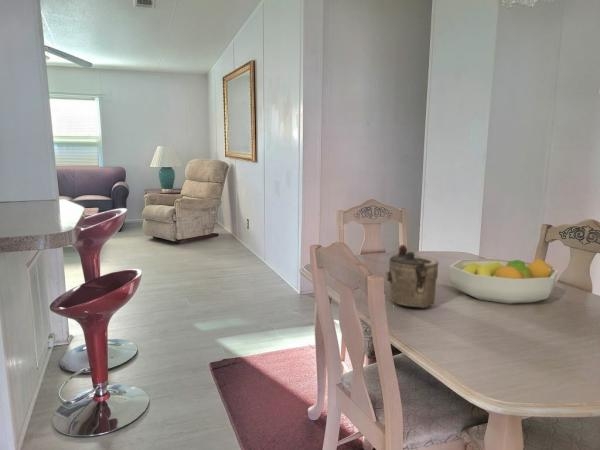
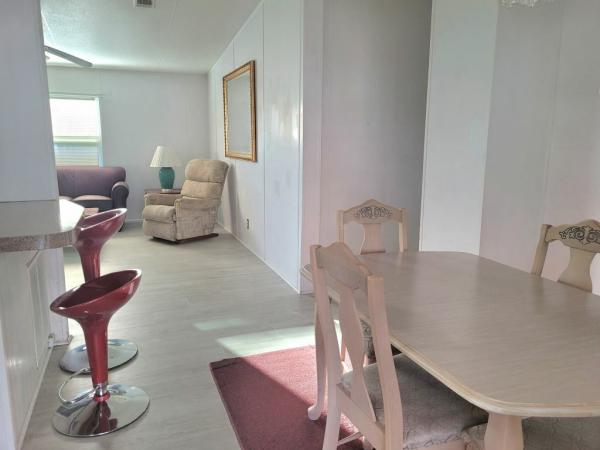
- teapot [384,244,439,309]
- fruit bowl [448,257,559,305]
